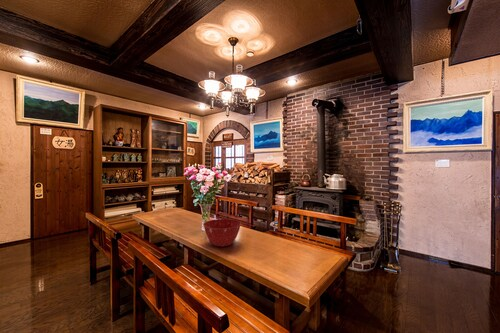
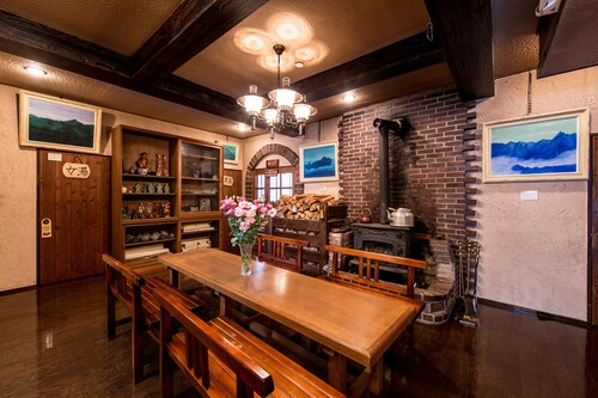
- mixing bowl [202,218,242,247]
